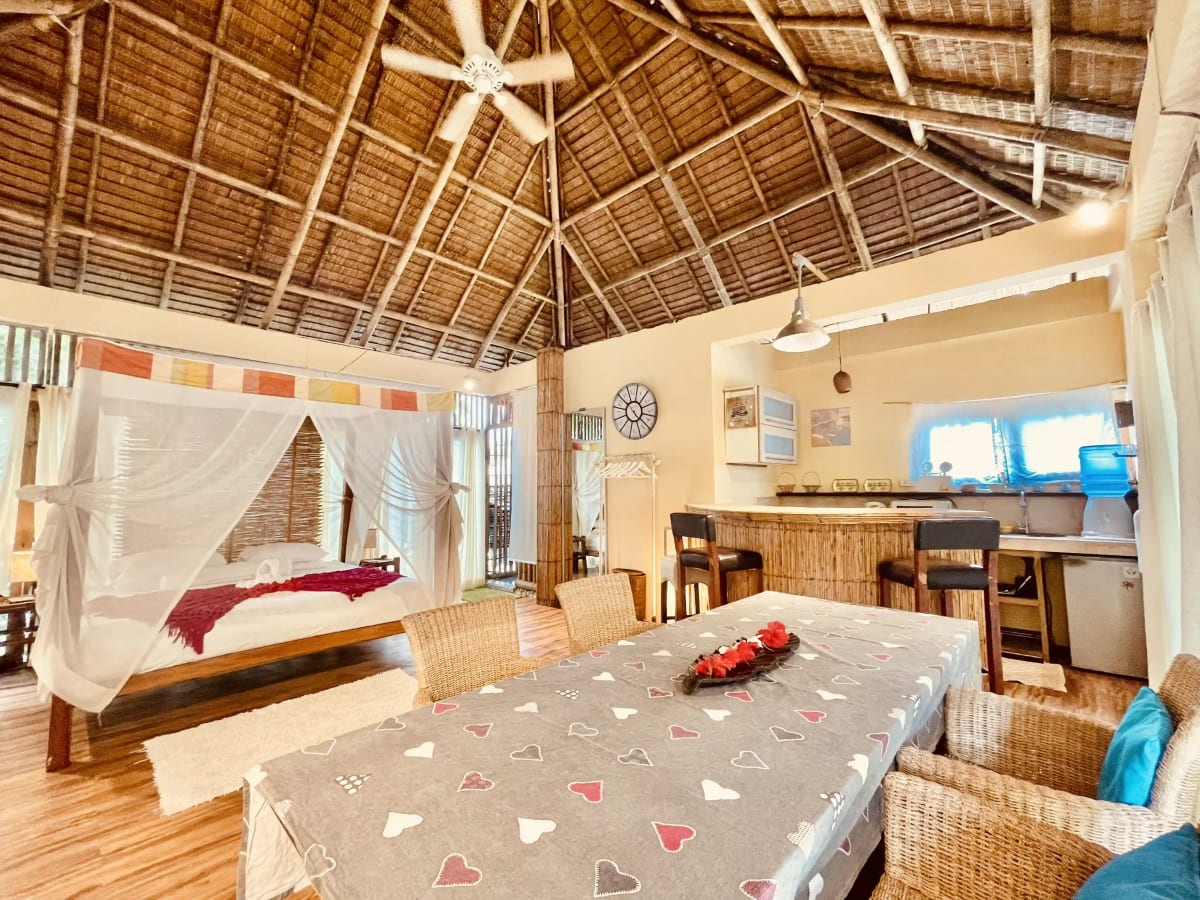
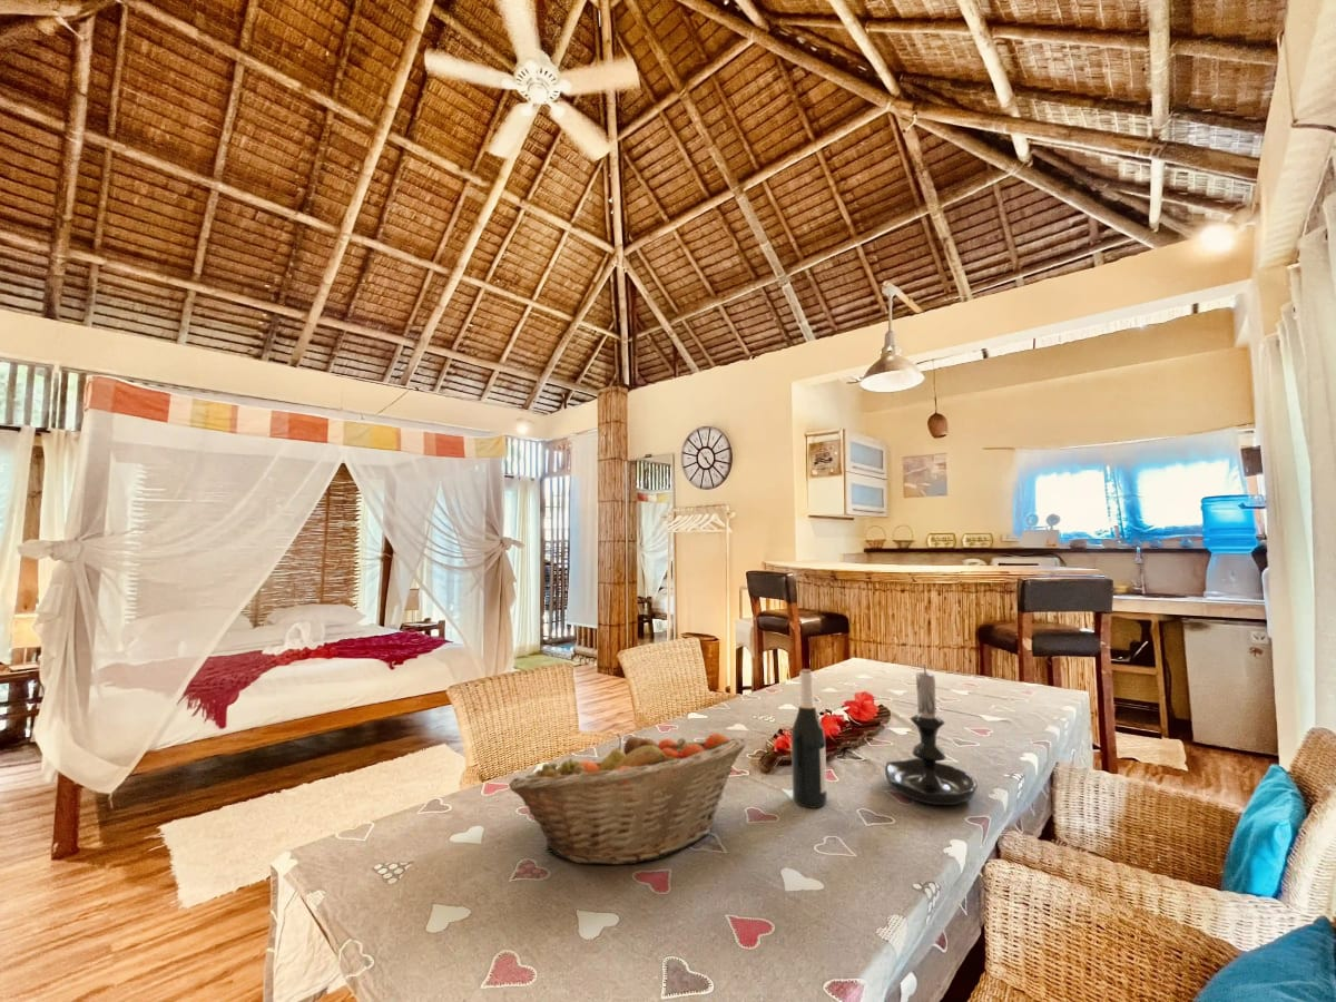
+ wine bottle [790,668,828,809]
+ candle holder [884,664,979,806]
+ fruit basket [508,731,747,866]
